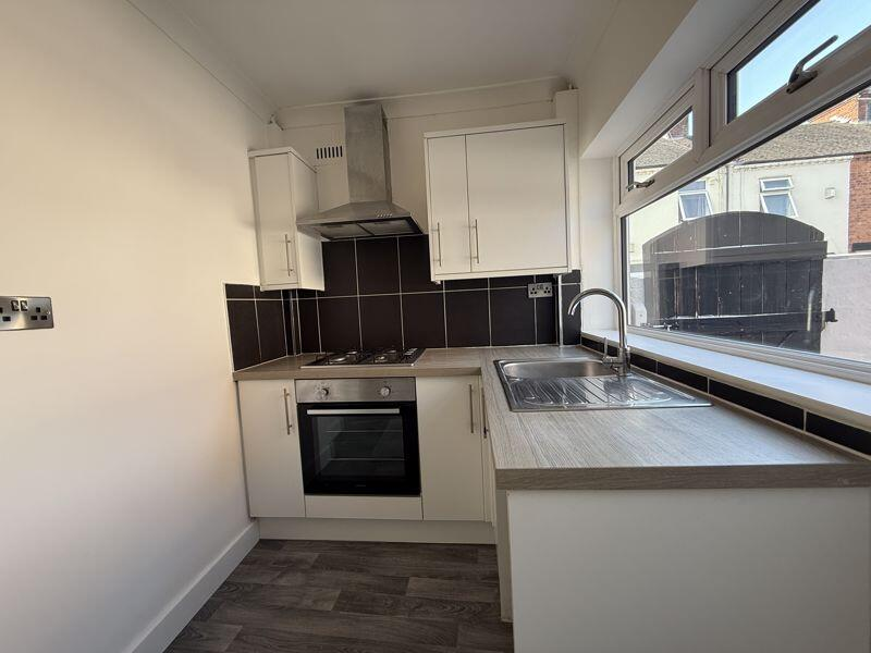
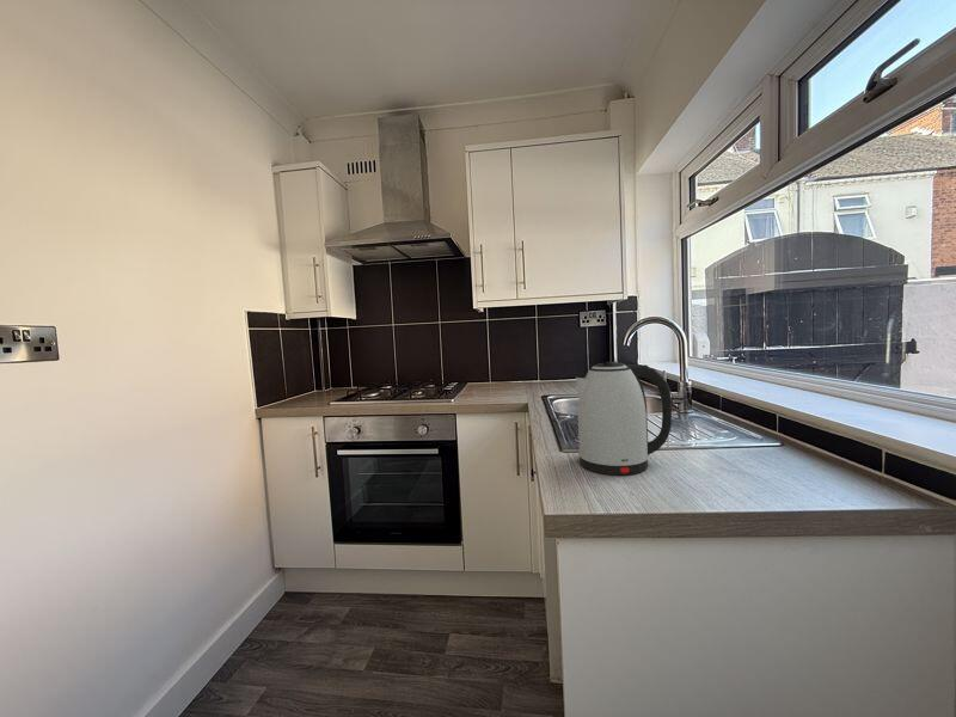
+ kettle [575,361,673,476]
